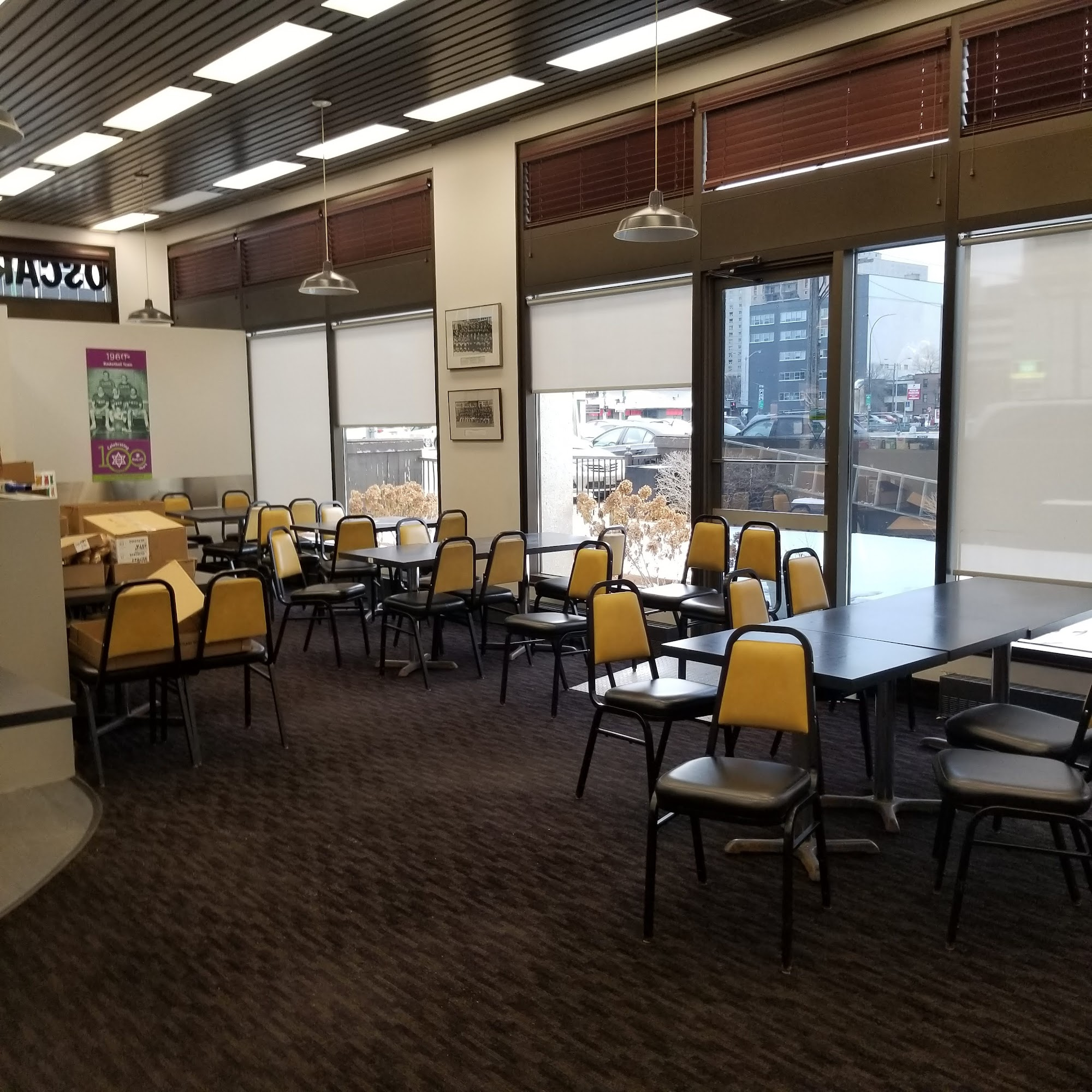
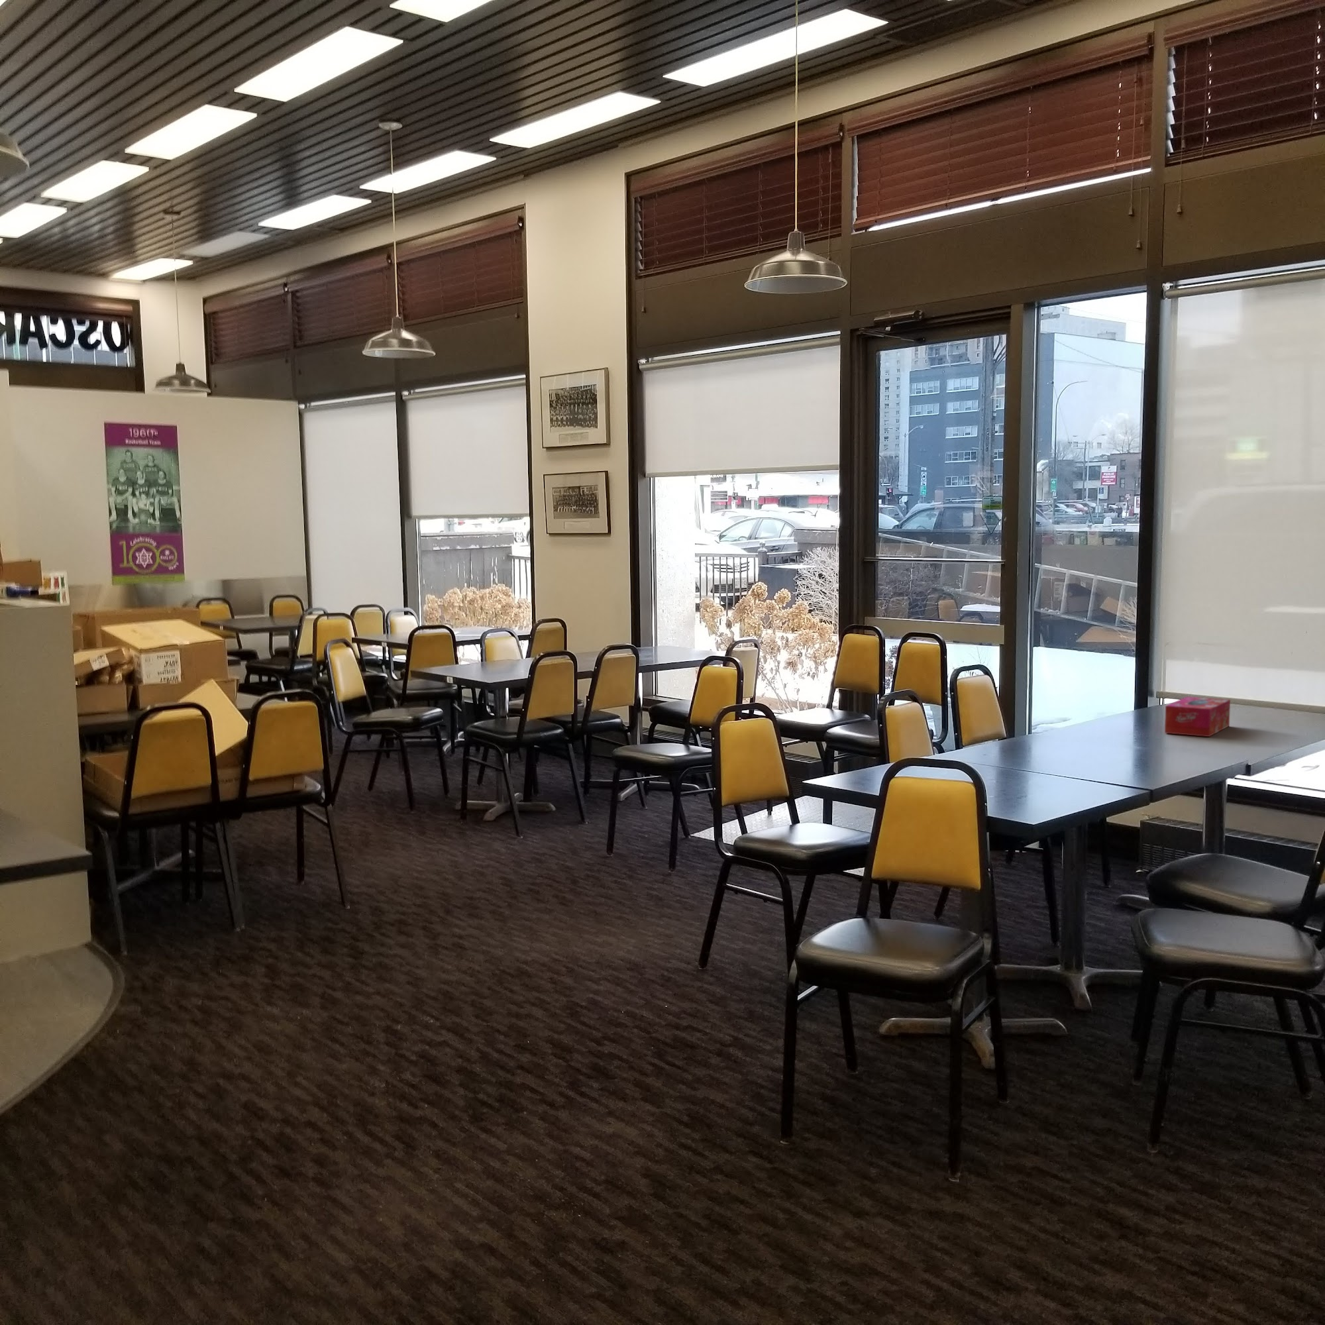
+ tissue box [1164,696,1230,738]
